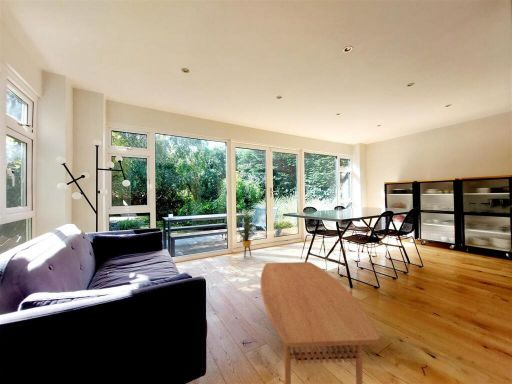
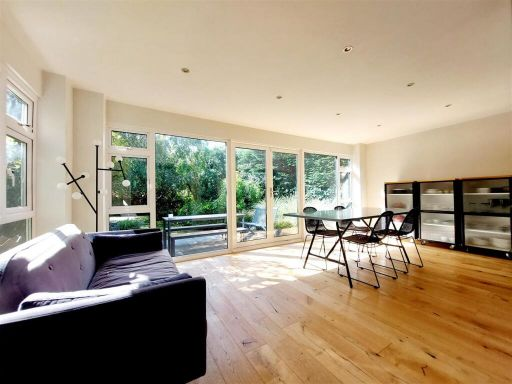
- house plant [236,213,261,259]
- coffee table [260,261,382,384]
